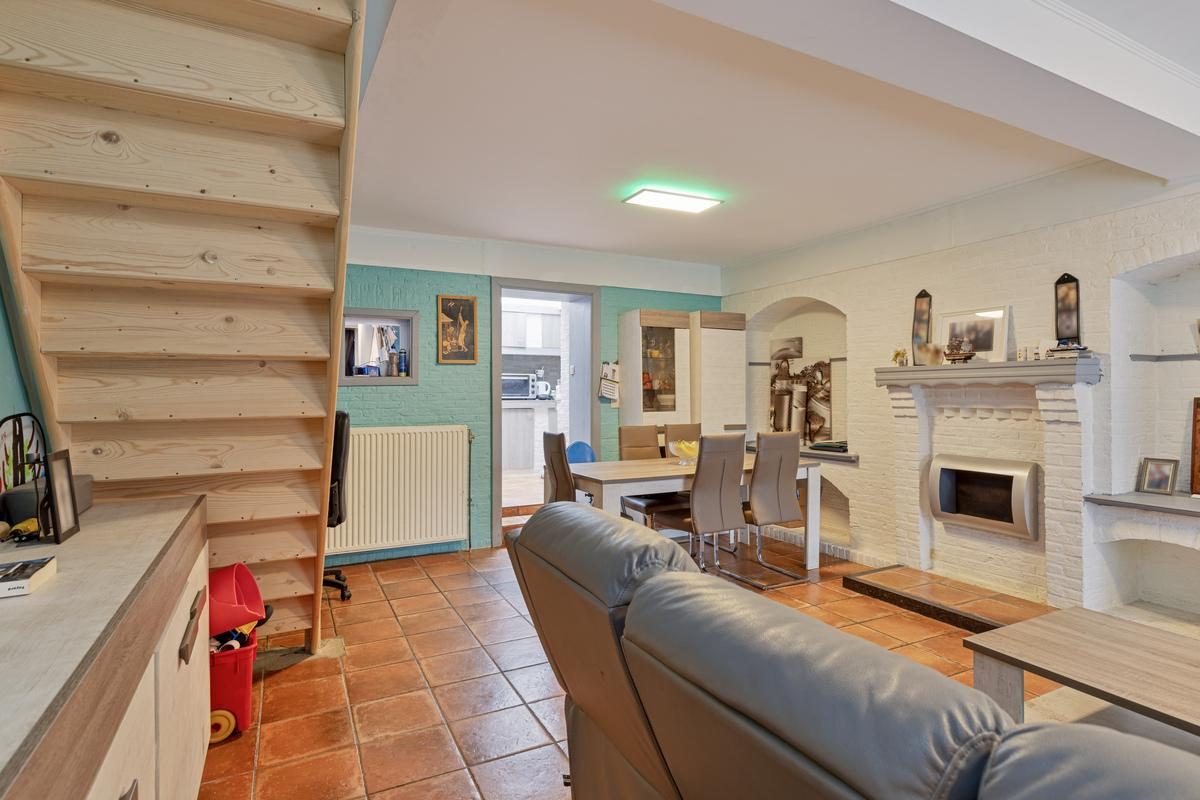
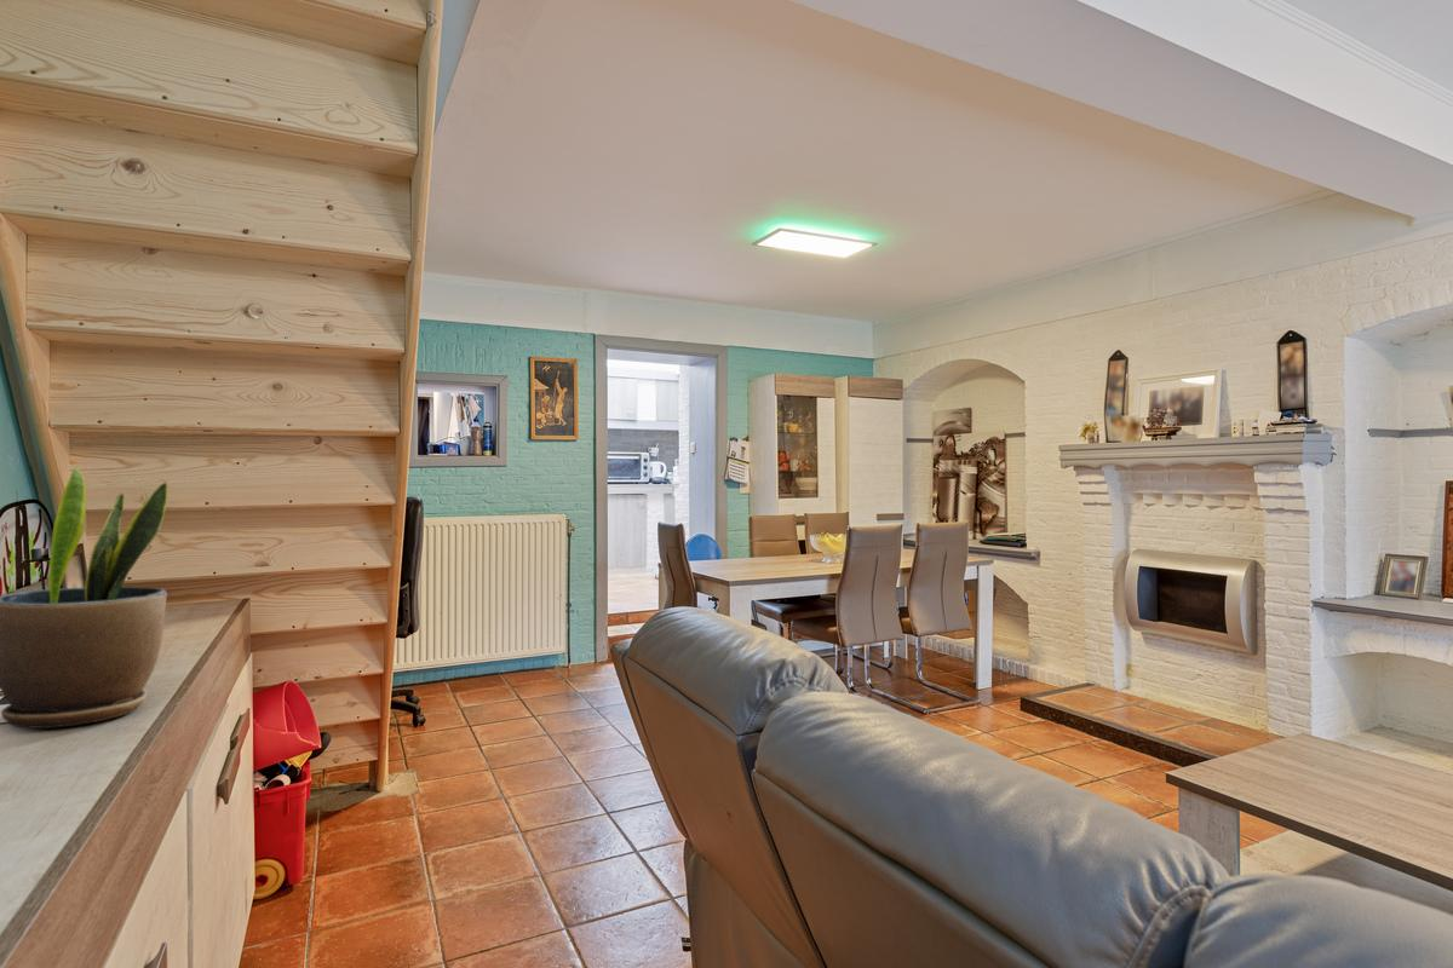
+ potted plant [0,466,170,730]
